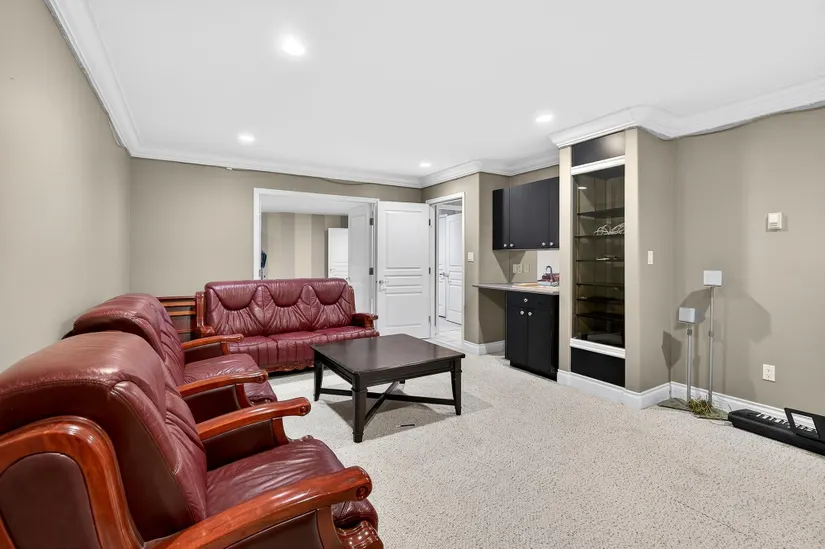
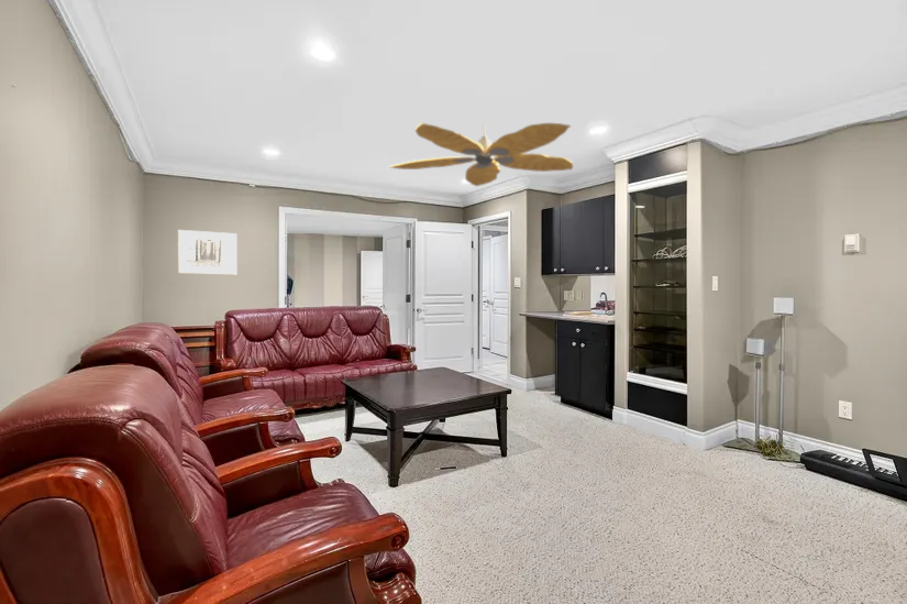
+ ceiling fan [387,122,574,187]
+ wall art [177,229,239,276]
